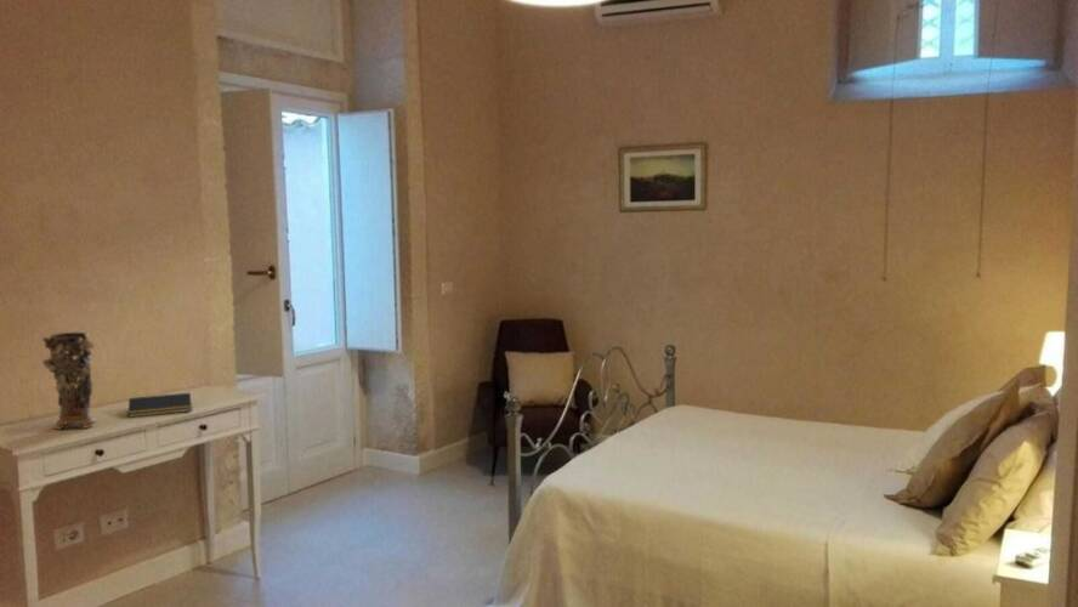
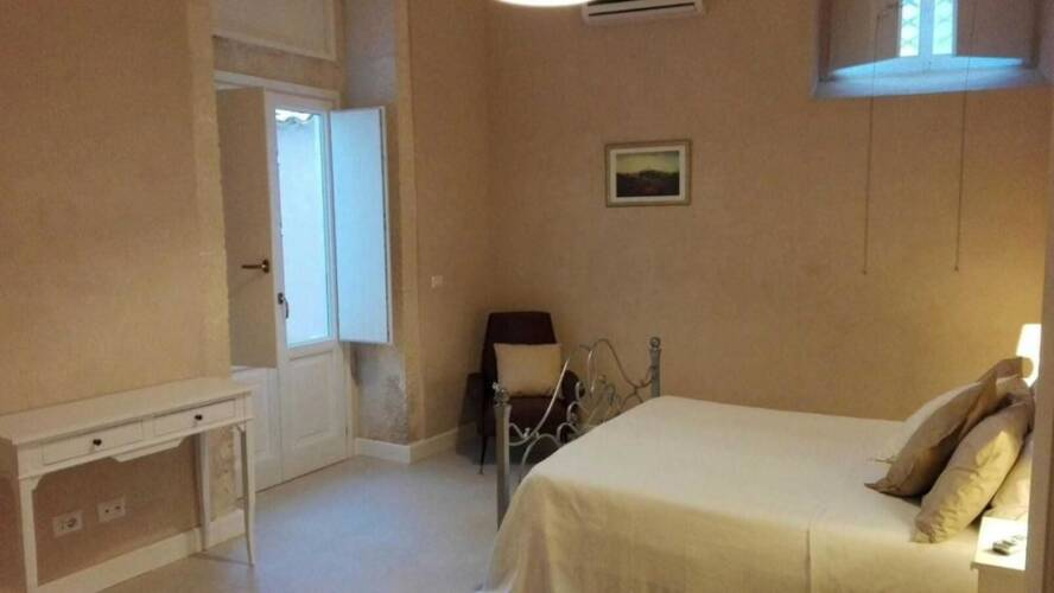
- decorative vase [41,331,97,431]
- notepad [127,392,193,419]
